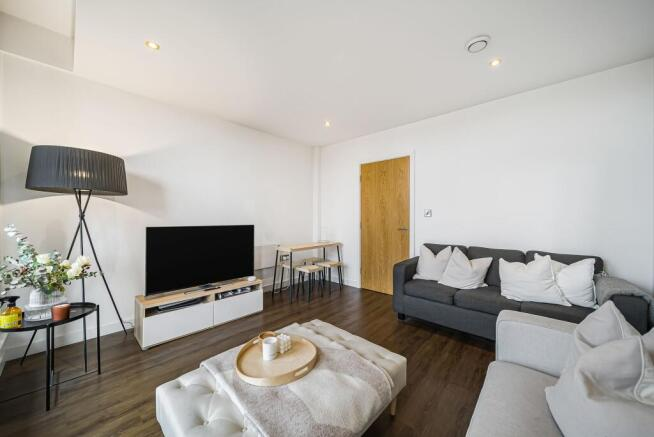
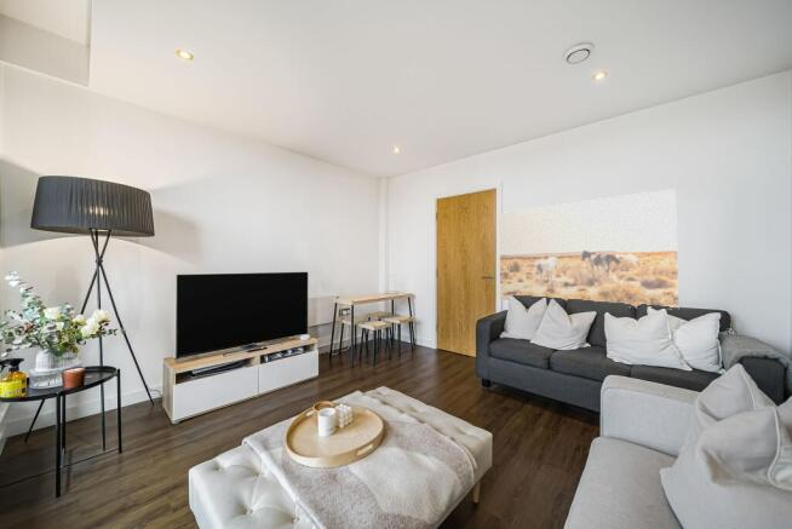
+ wall art [498,188,679,309]
